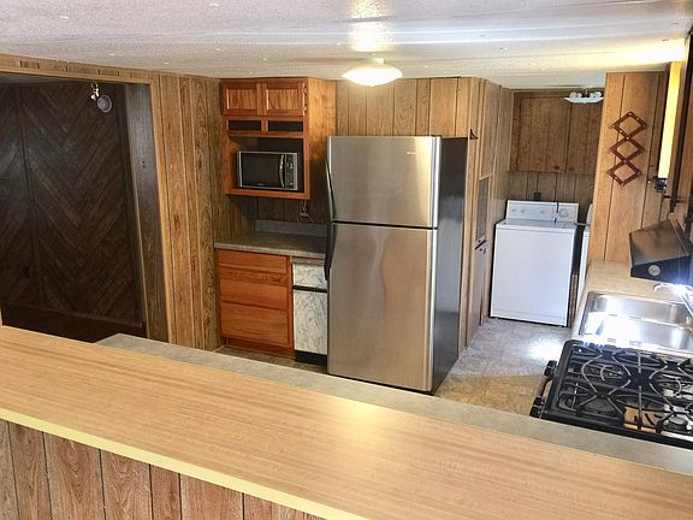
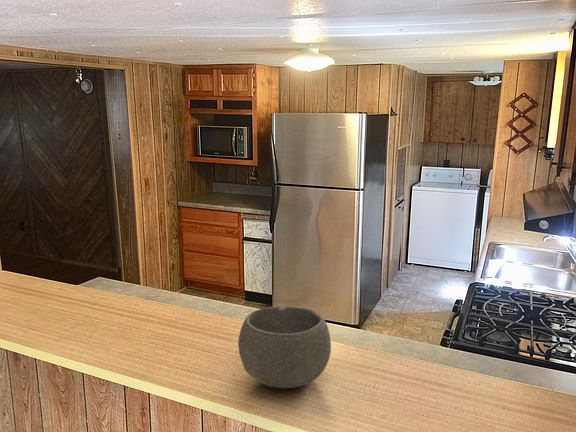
+ bowl [237,306,332,389]
